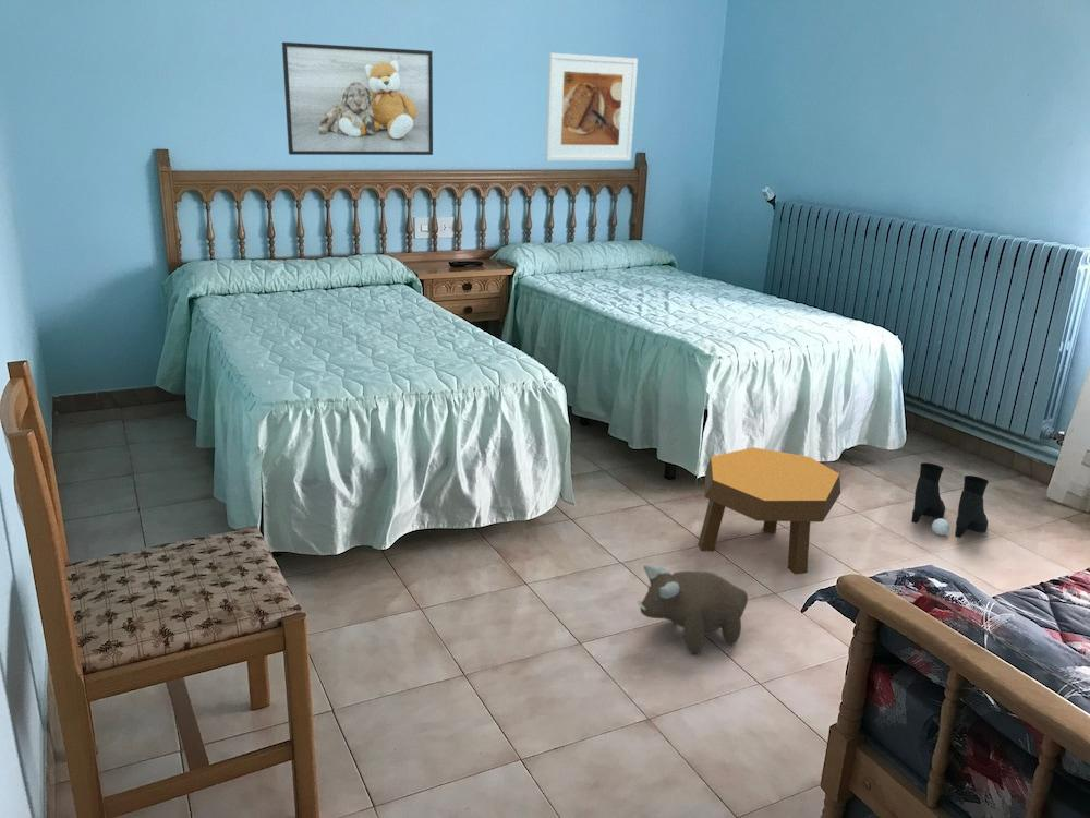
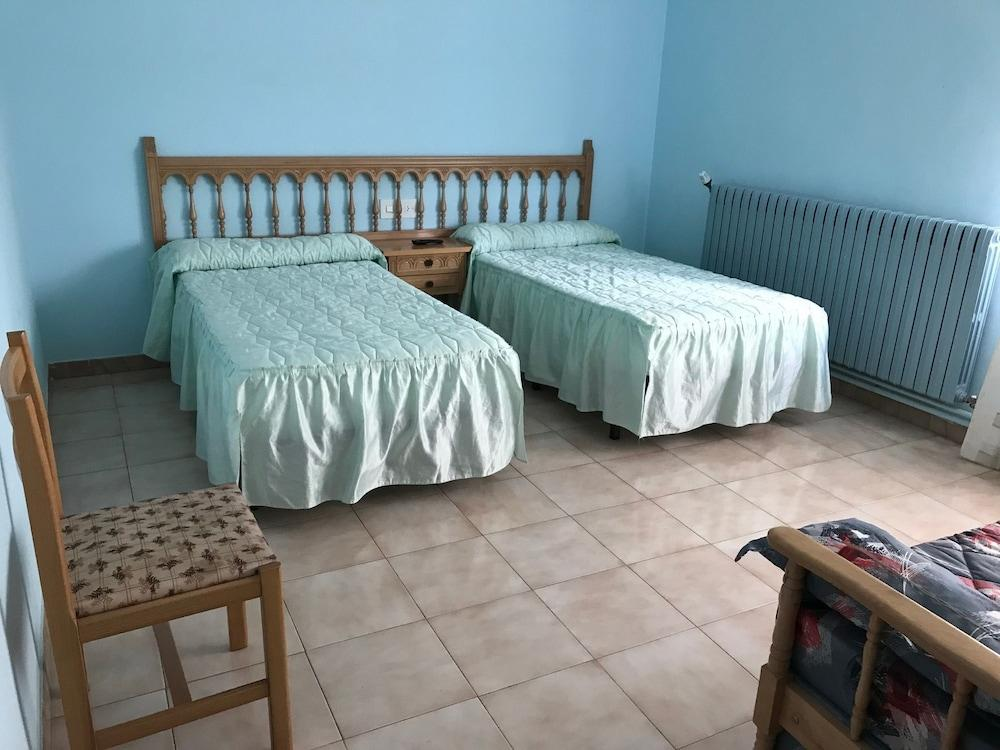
- plush toy [637,564,749,654]
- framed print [281,41,434,156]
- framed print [544,52,639,163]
- footstool [698,446,841,576]
- boots [910,461,990,539]
